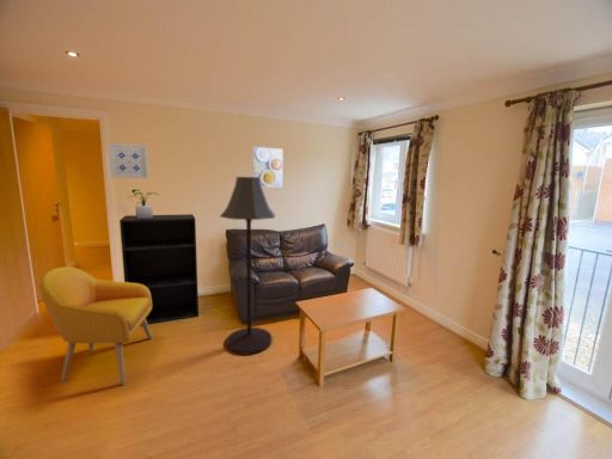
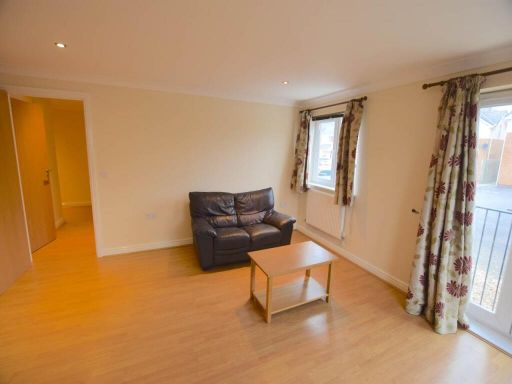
- bookshelf [118,213,200,326]
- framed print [251,146,284,189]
- floor lamp [219,176,276,356]
- wall art [108,142,149,179]
- armchair [38,265,153,386]
- potted plant [127,188,161,219]
